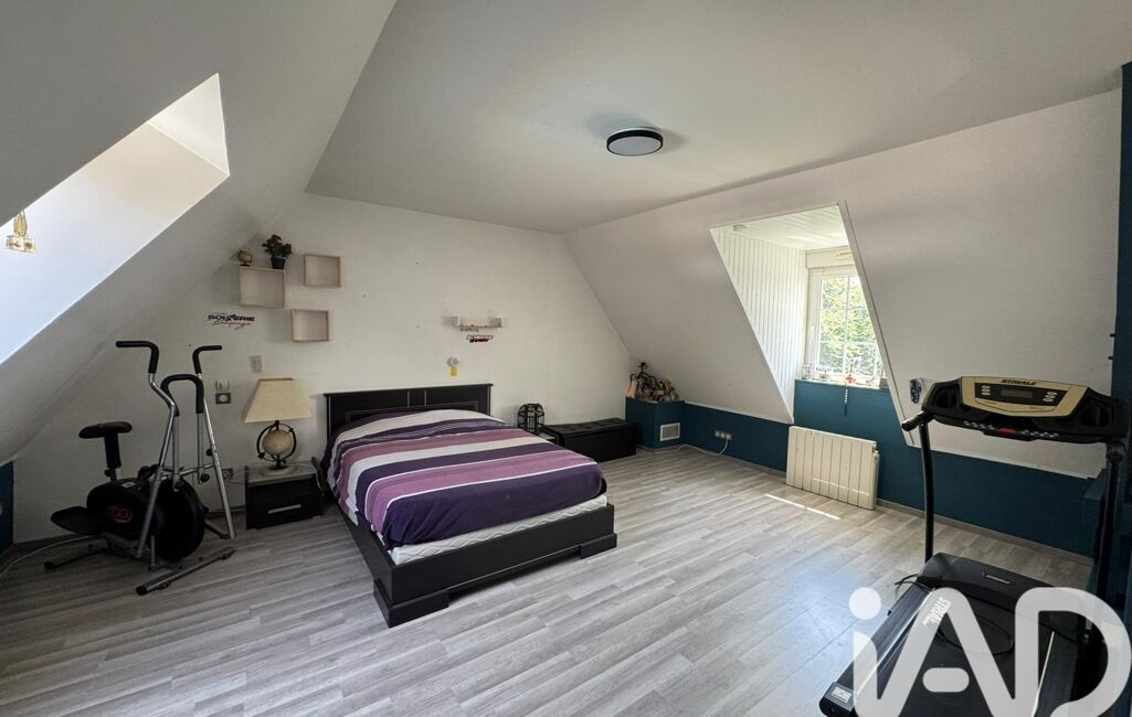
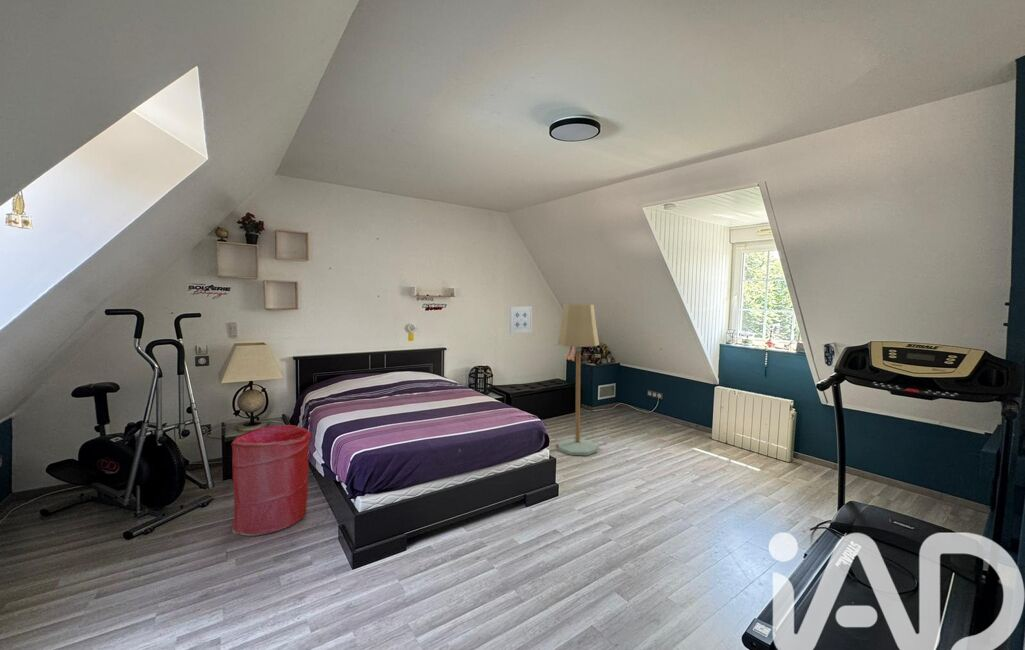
+ floor lamp [557,303,600,456]
+ laundry hamper [230,424,312,537]
+ wall art [509,305,533,334]
